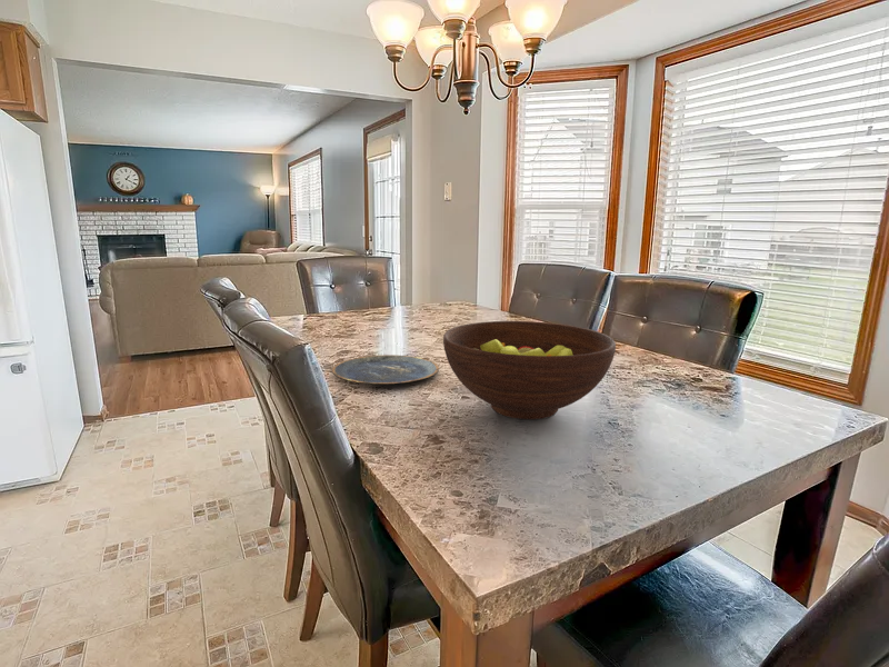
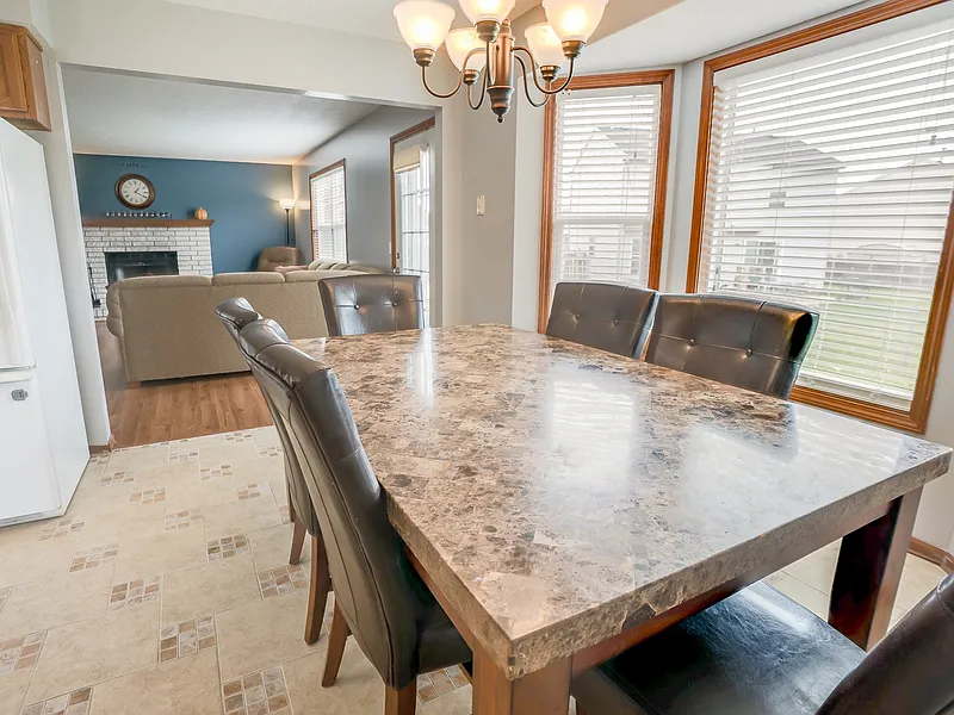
- plate [331,354,440,386]
- fruit bowl [442,320,617,420]
